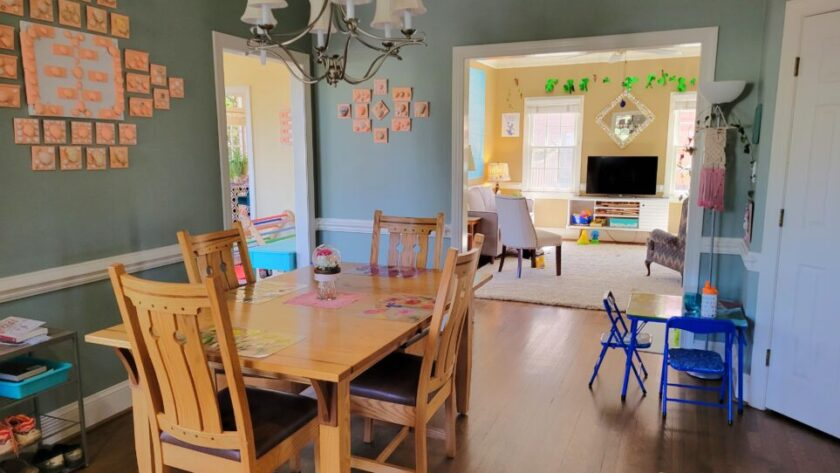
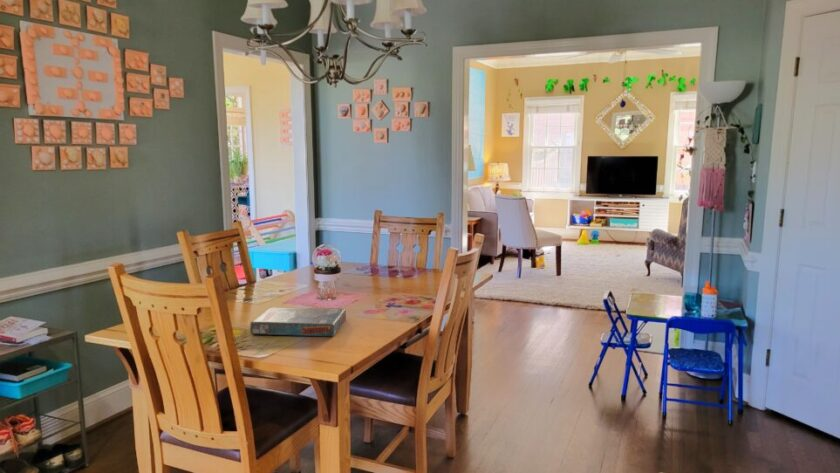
+ board game [249,306,347,337]
